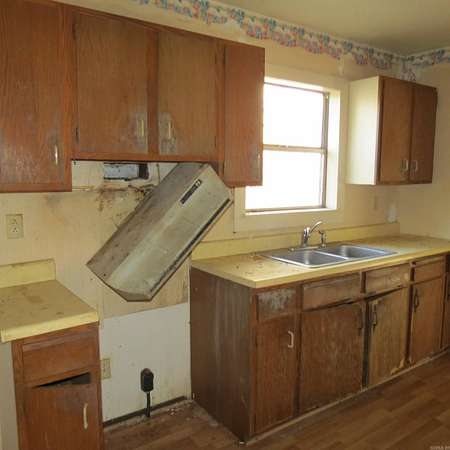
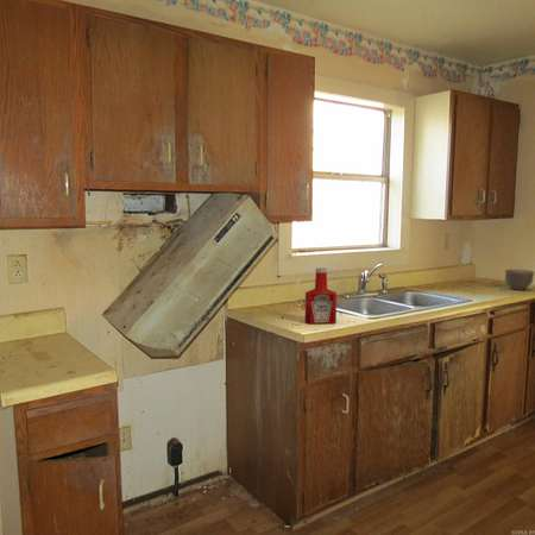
+ bowl [504,269,535,291]
+ soap bottle [304,266,338,325]
